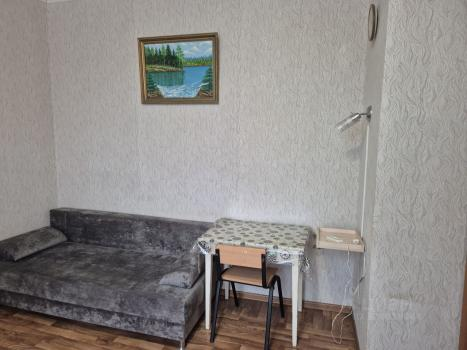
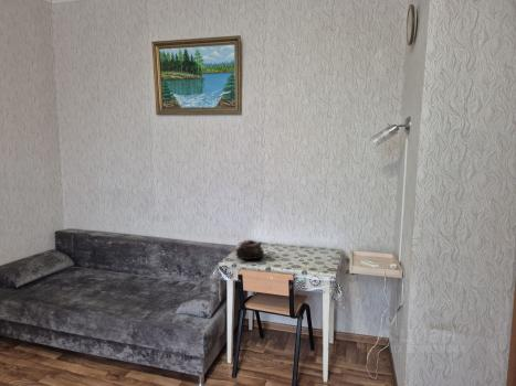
+ teapot [235,239,265,260]
